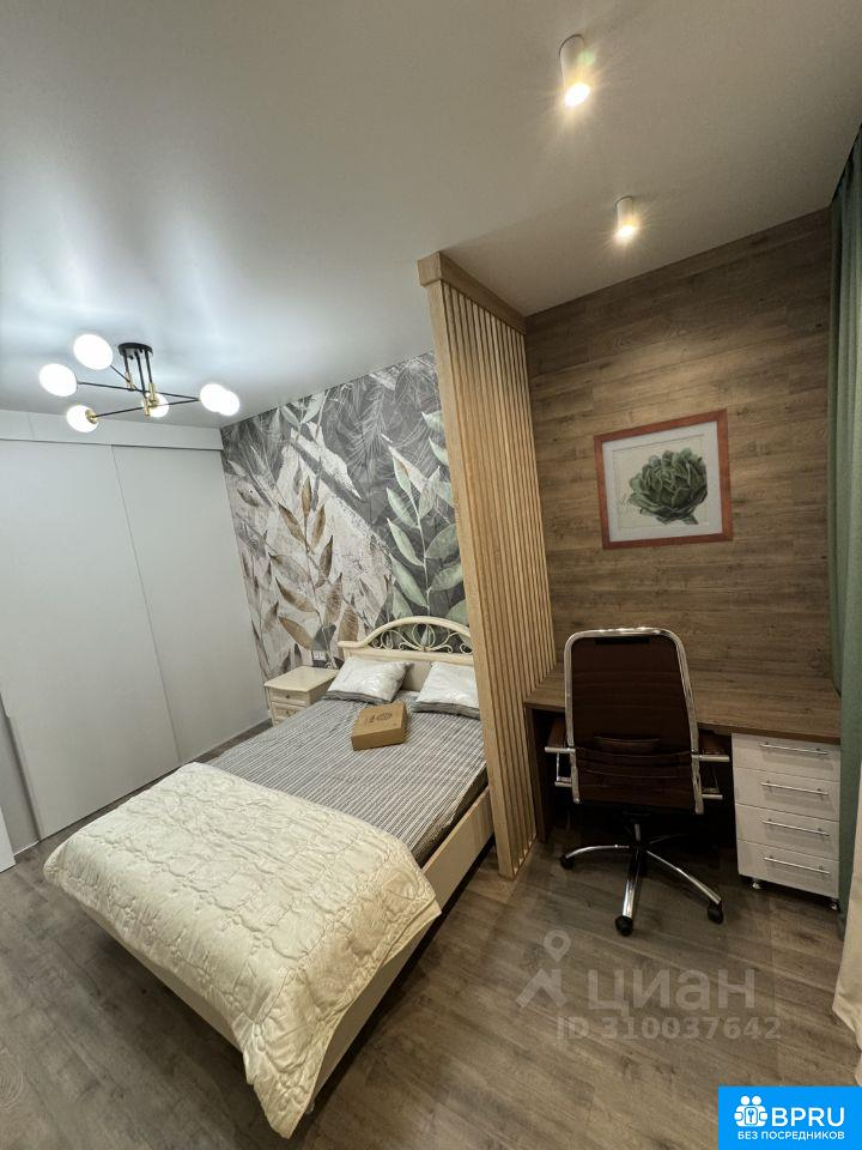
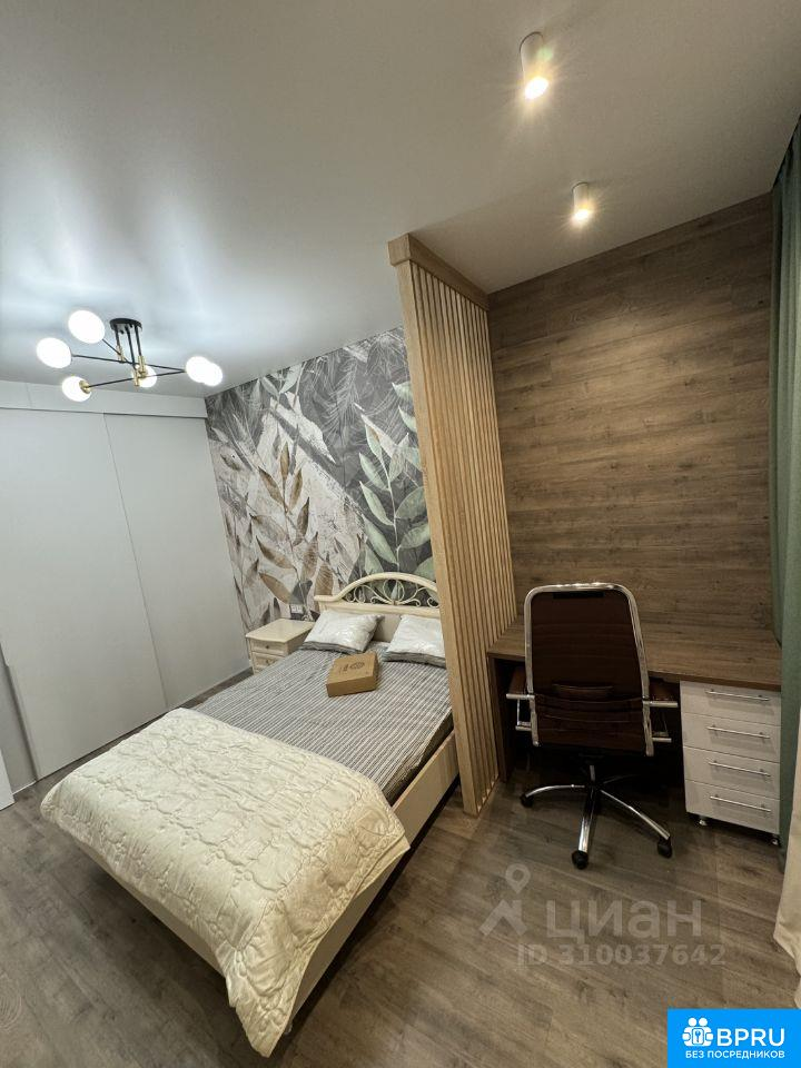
- wall art [591,407,734,551]
